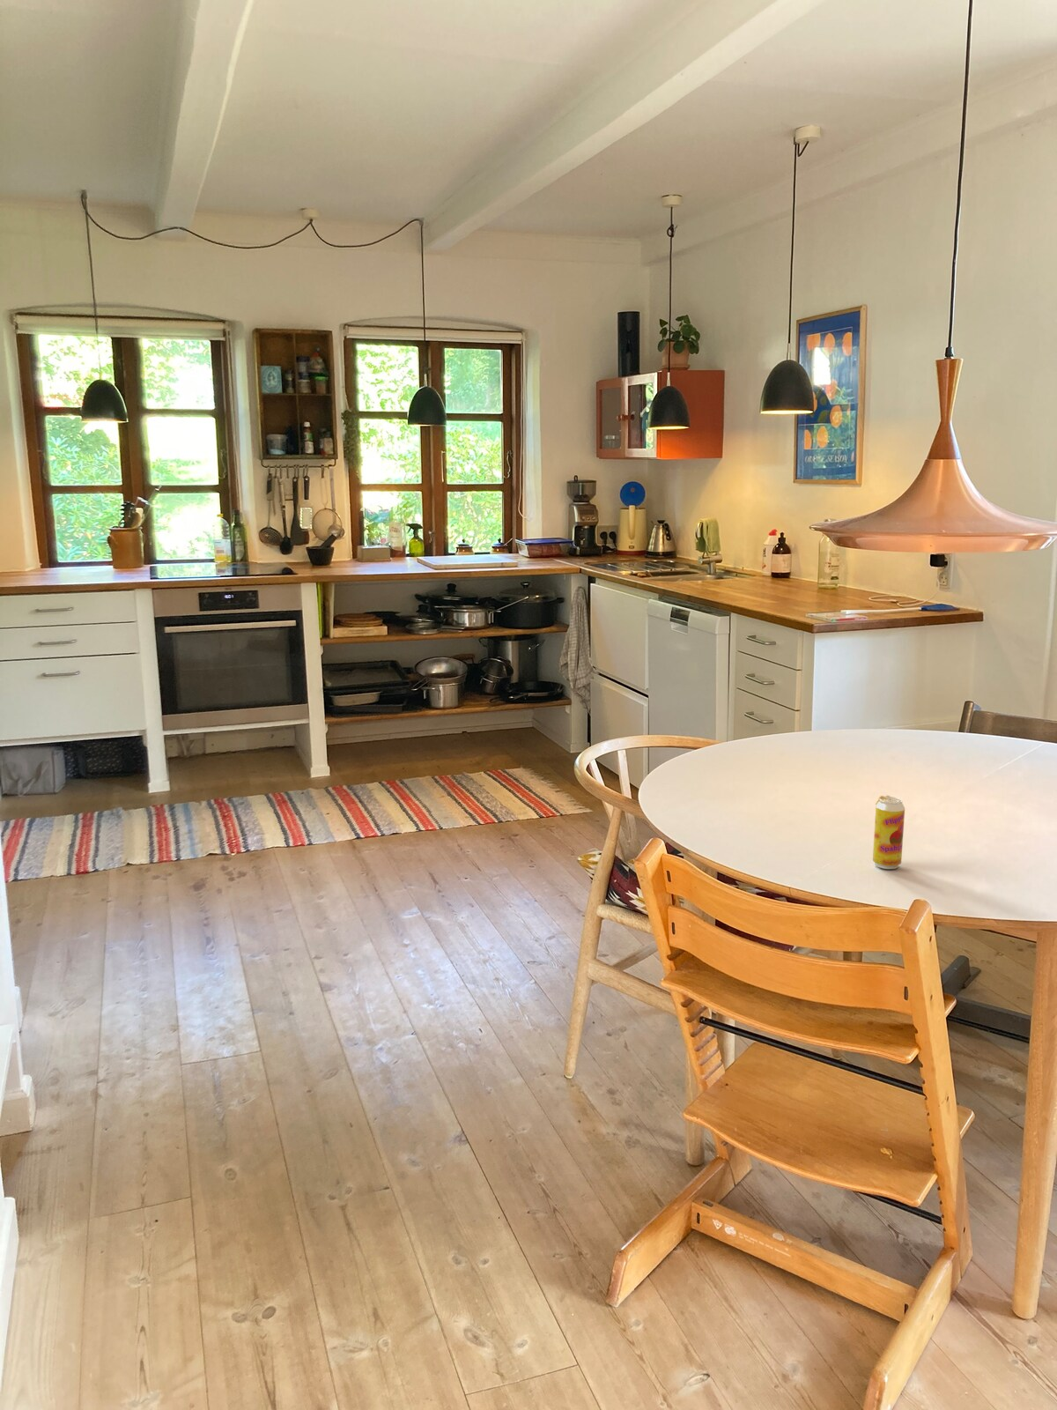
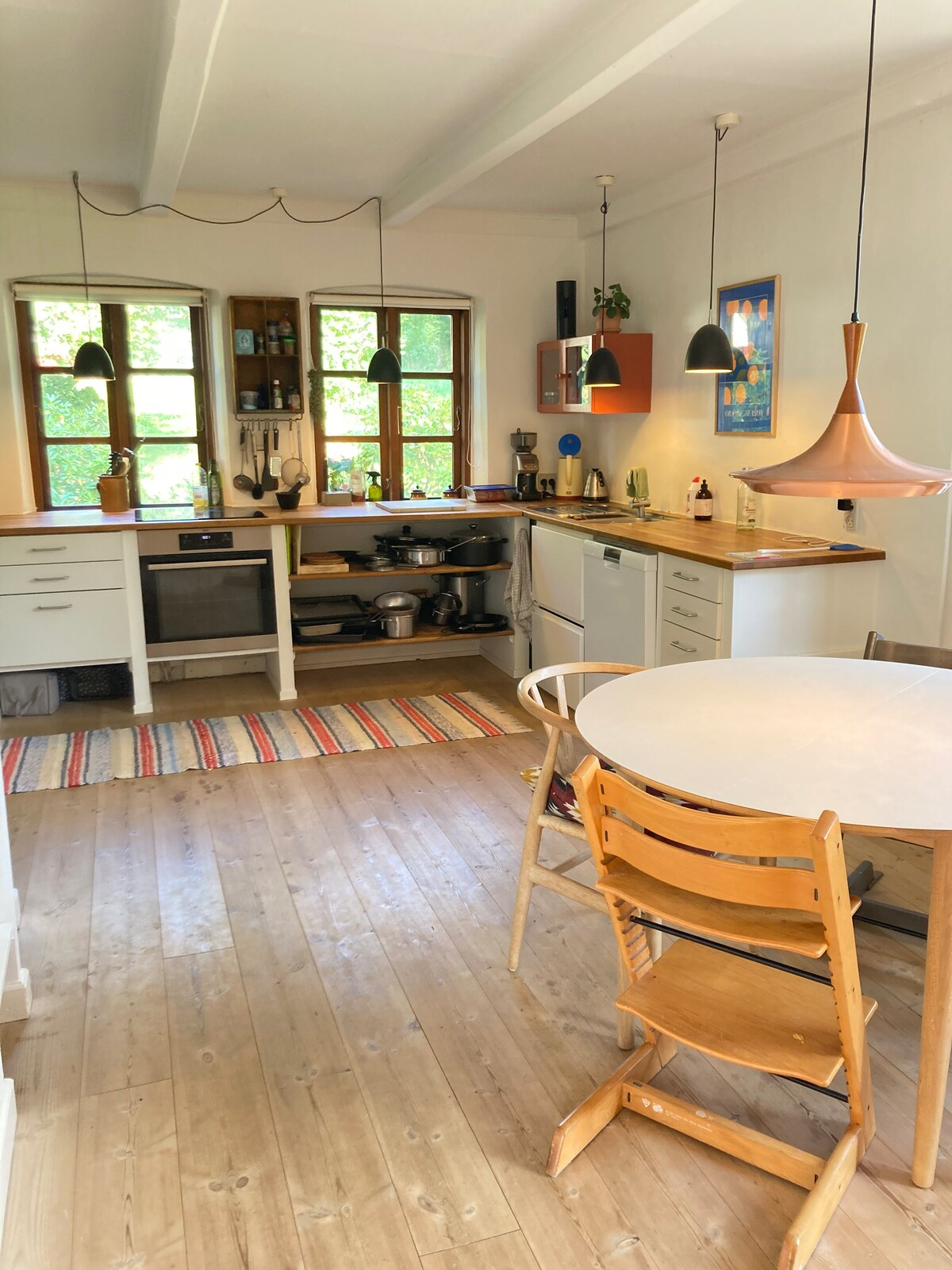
- beverage can [872,795,906,869]
